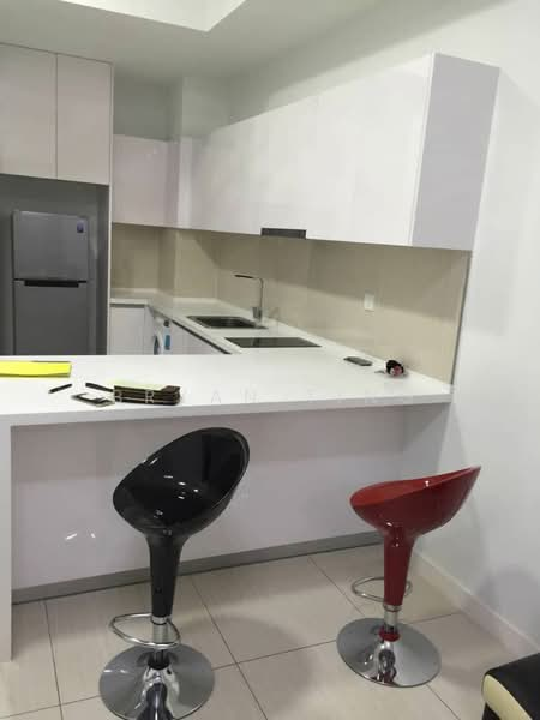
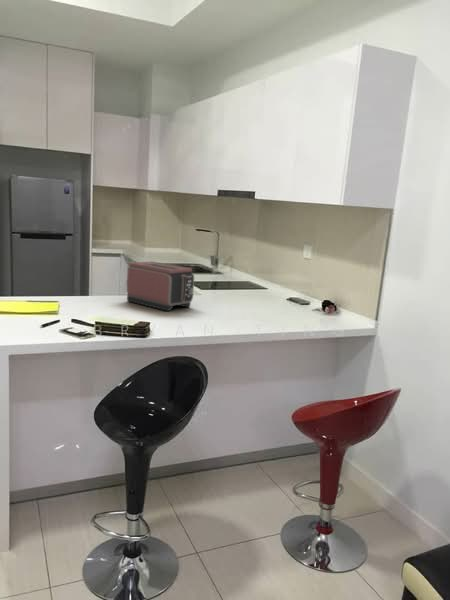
+ toaster [126,260,195,312]
